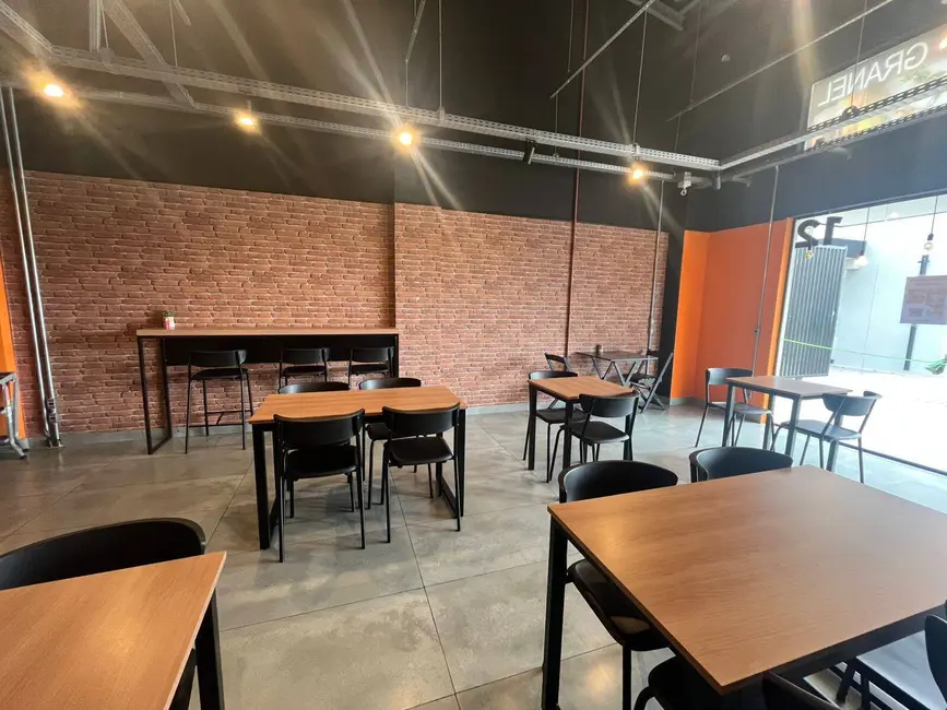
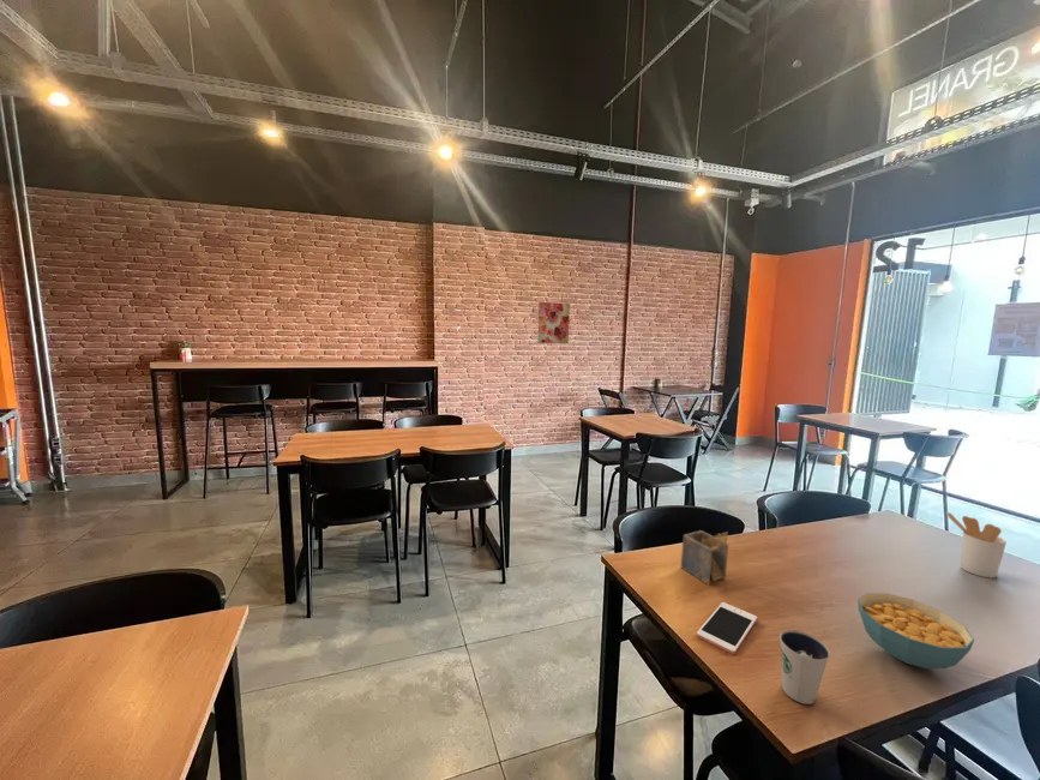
+ cell phone [696,601,758,655]
+ napkin holder [680,529,729,586]
+ utensil holder [946,511,1008,580]
+ wall art [537,301,571,344]
+ cereal bowl [856,592,975,670]
+ dixie cup [779,629,831,706]
